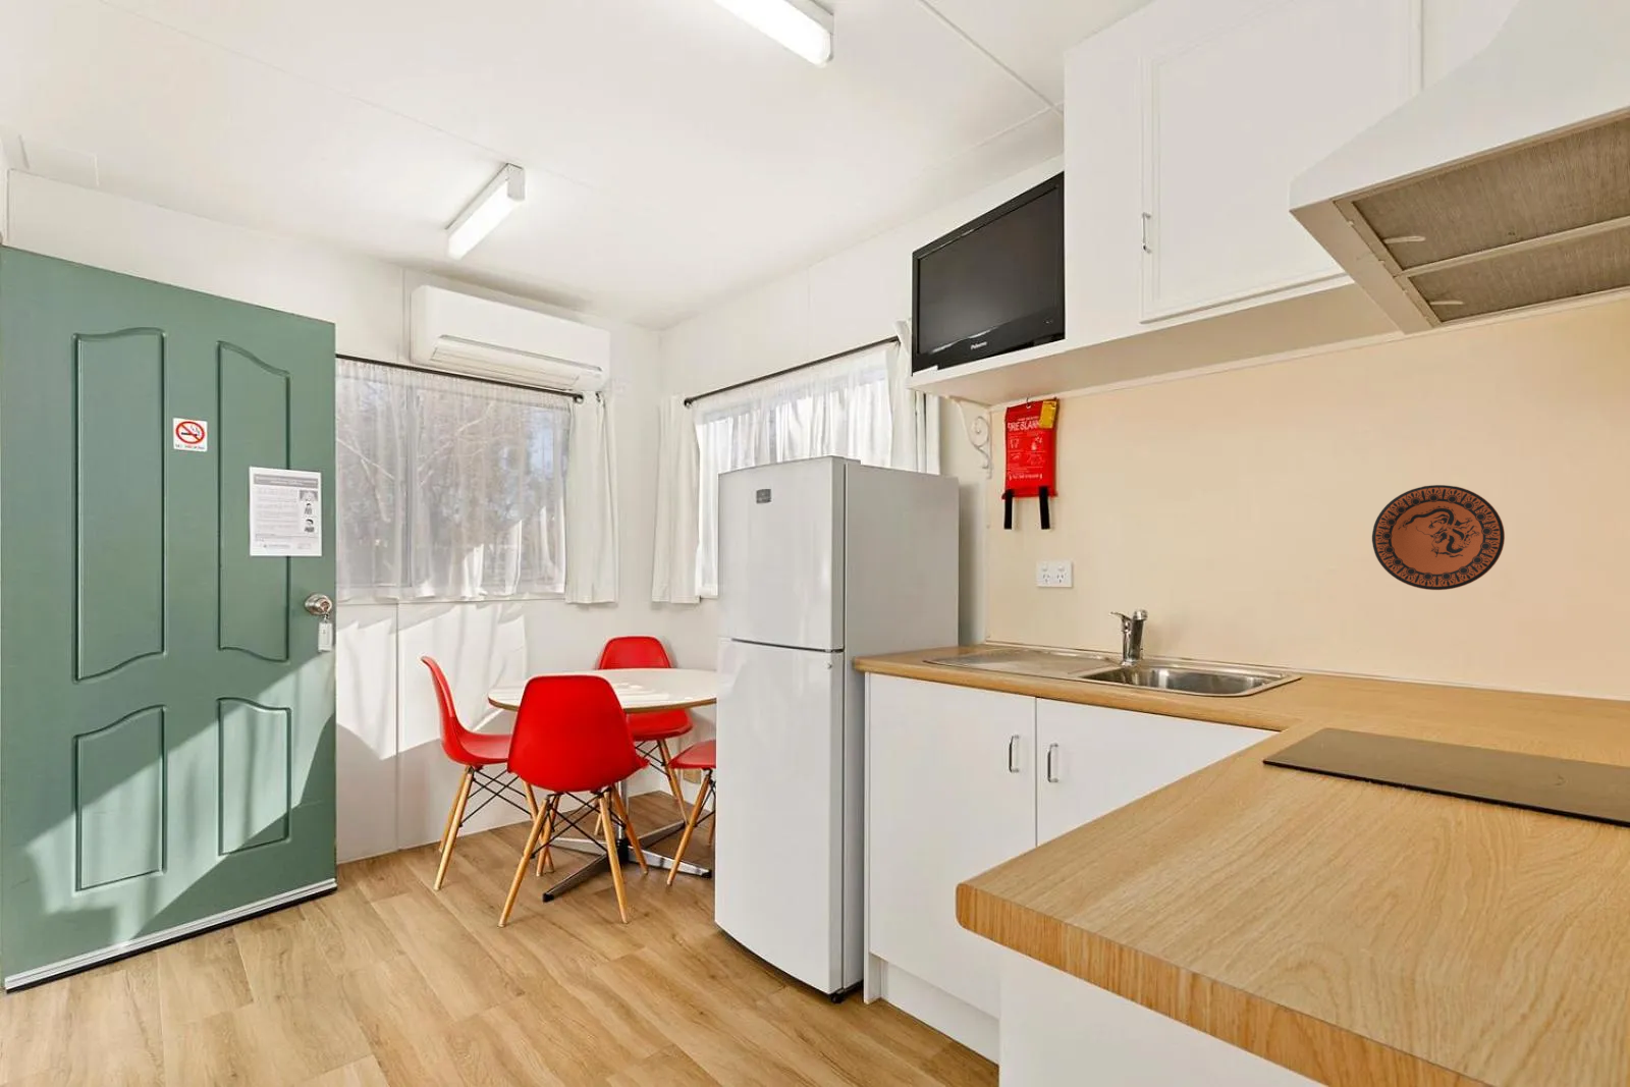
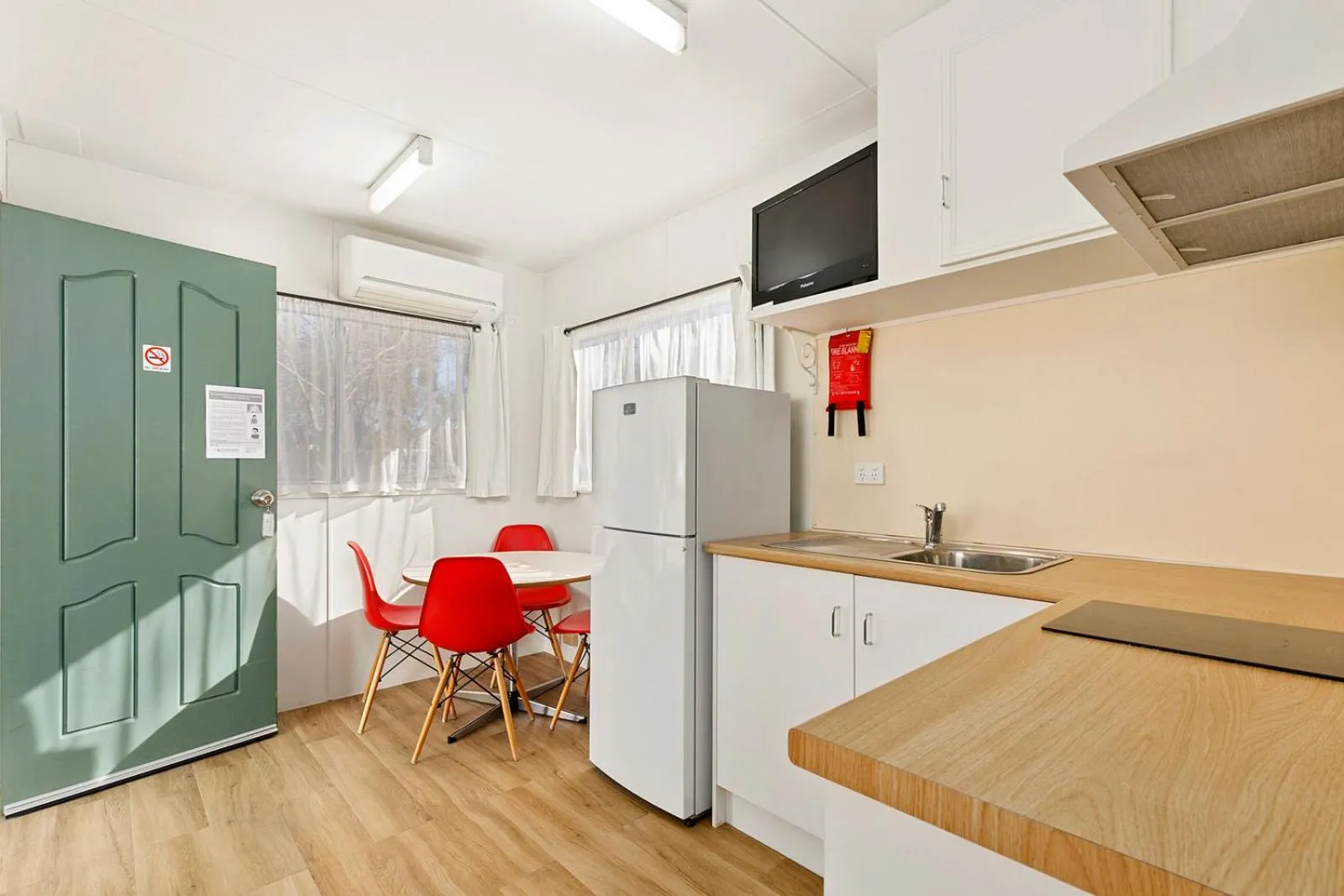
- decorative plate [1372,484,1506,591]
